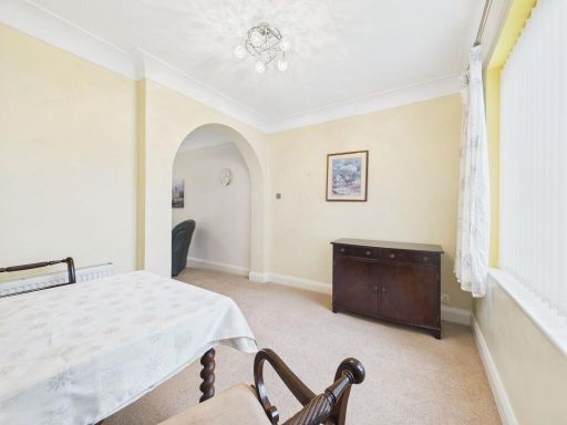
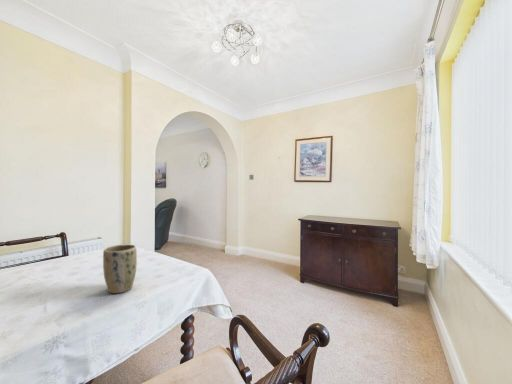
+ plant pot [102,243,138,294]
